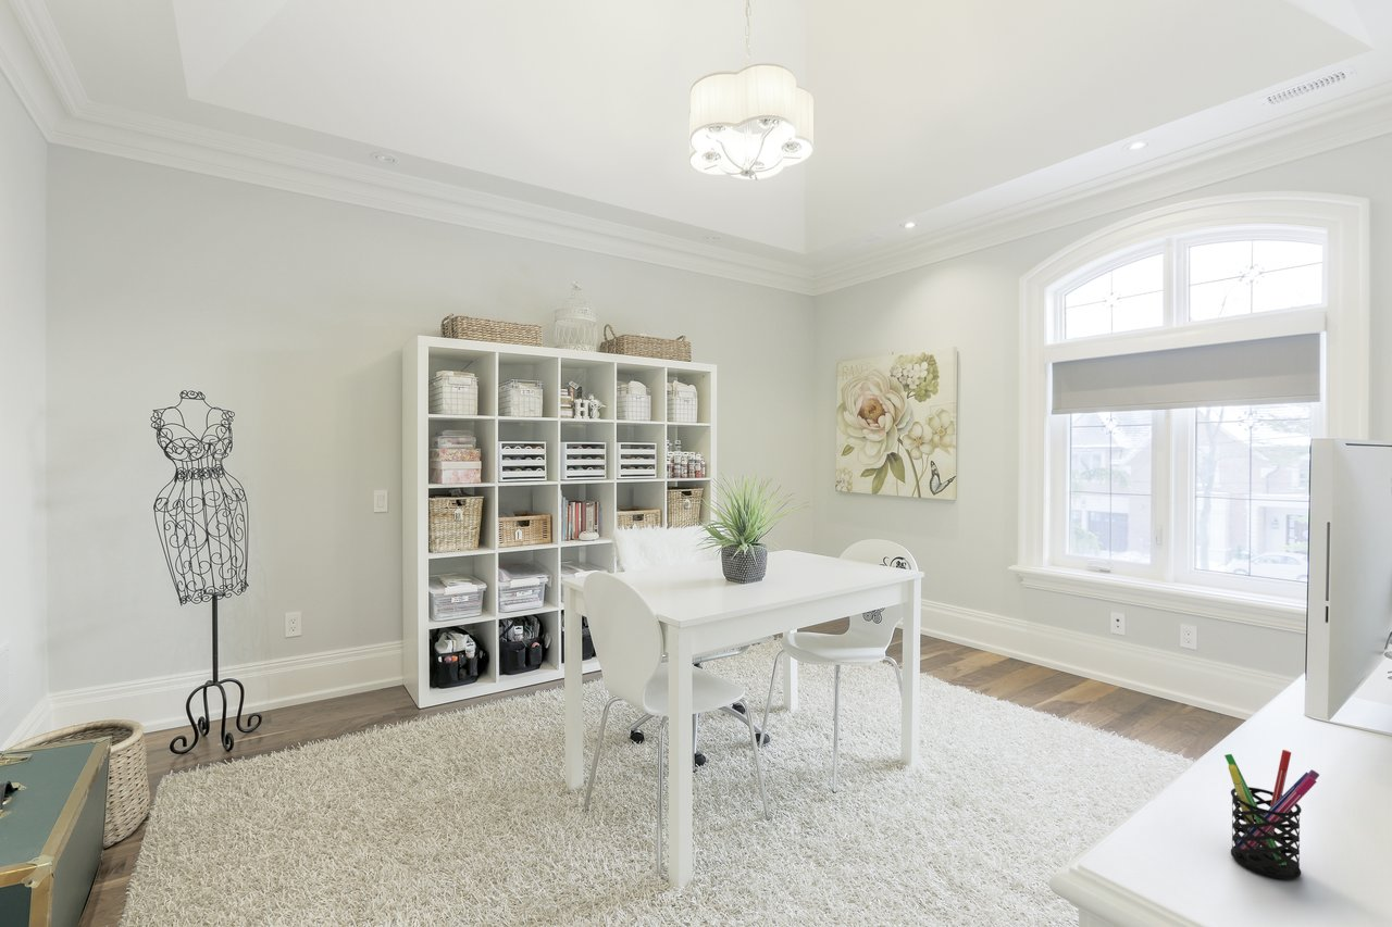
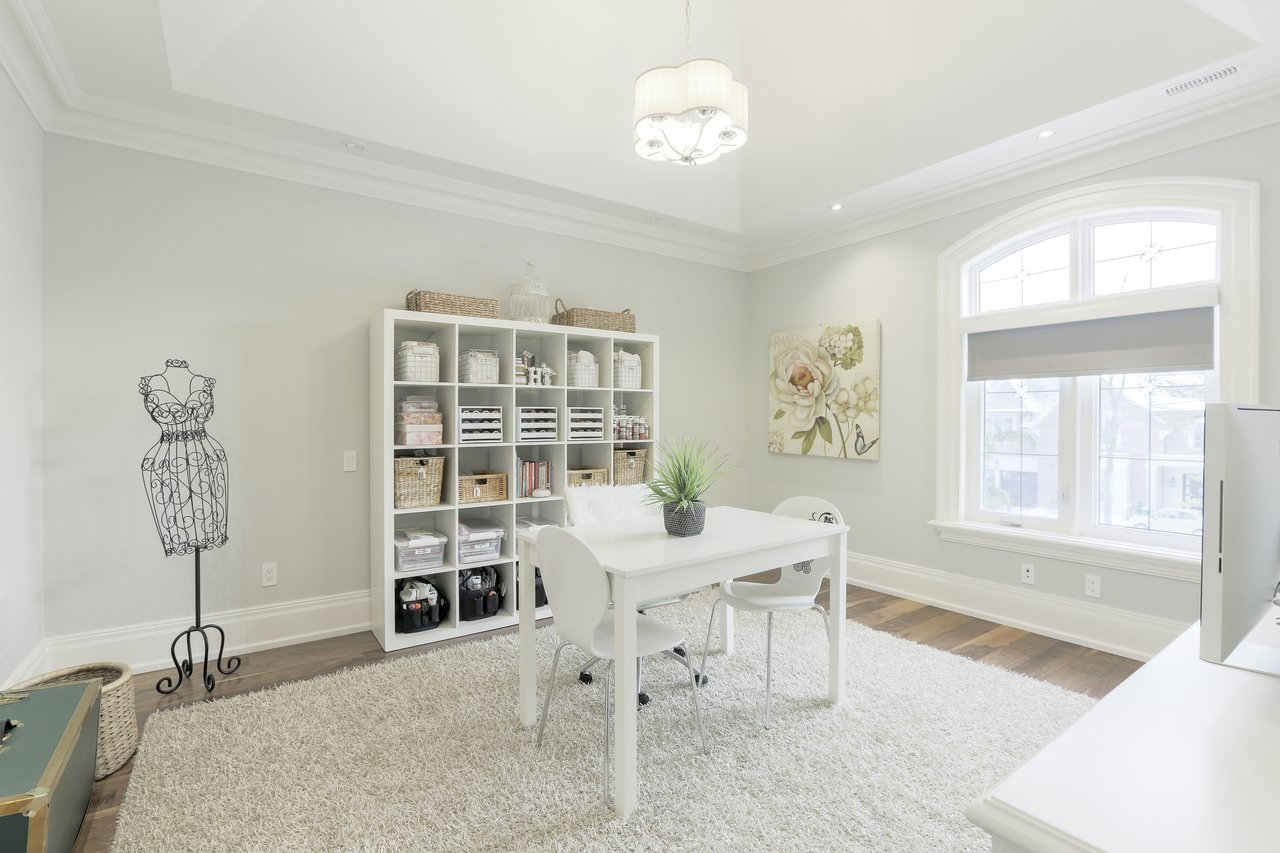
- pen holder [1223,749,1320,880]
